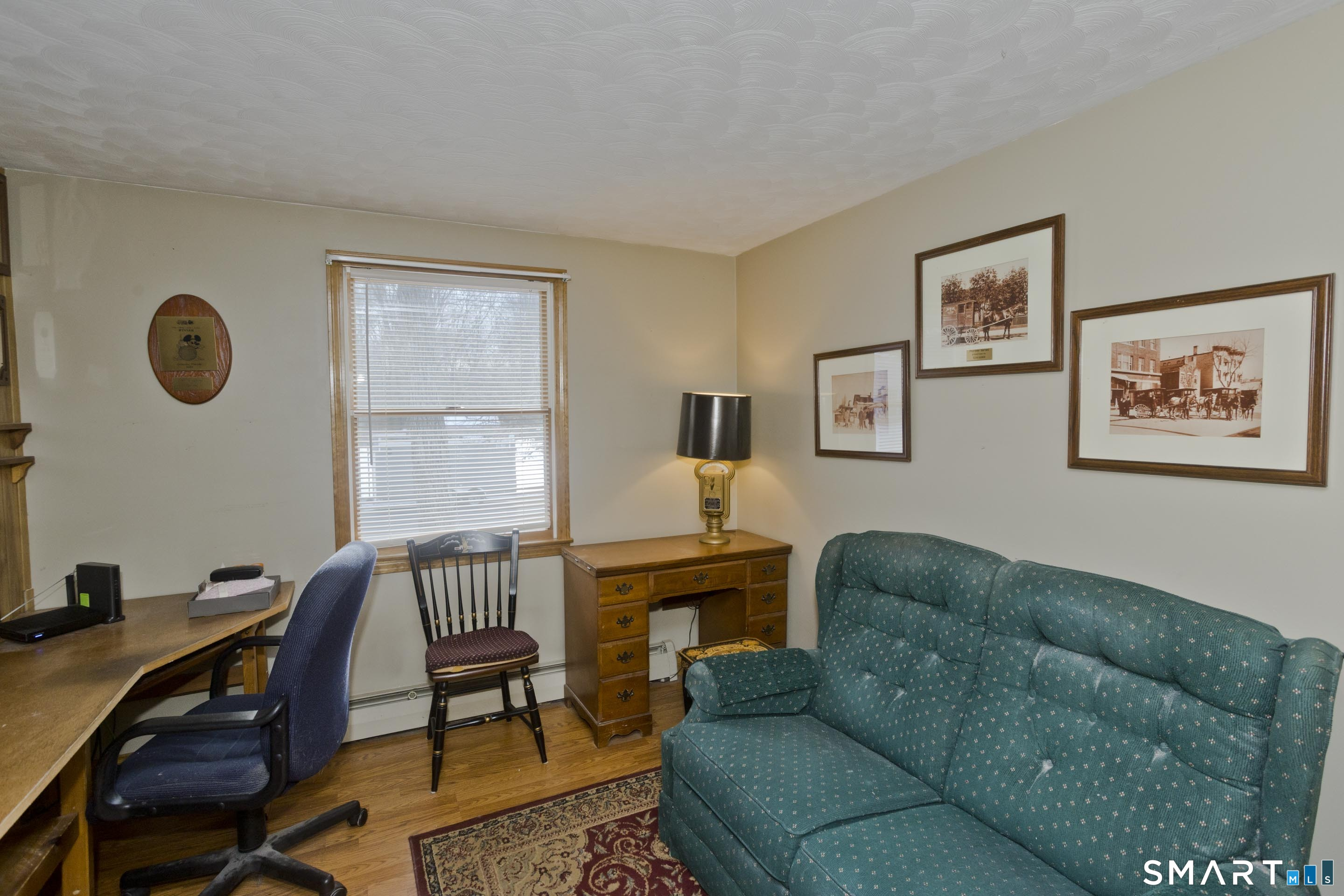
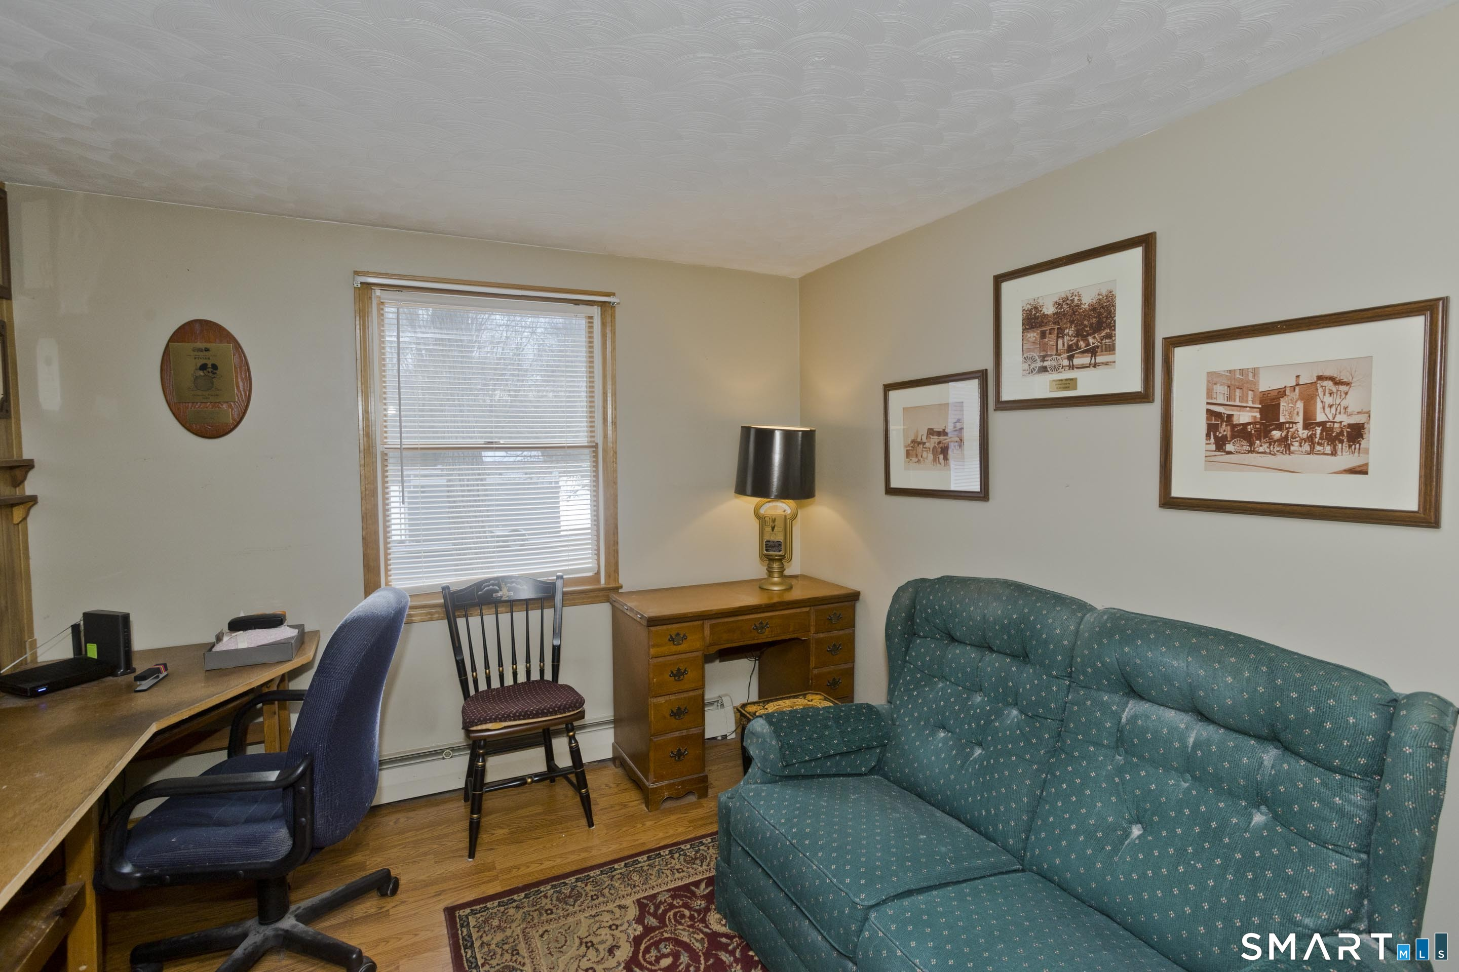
+ stapler [134,663,168,692]
